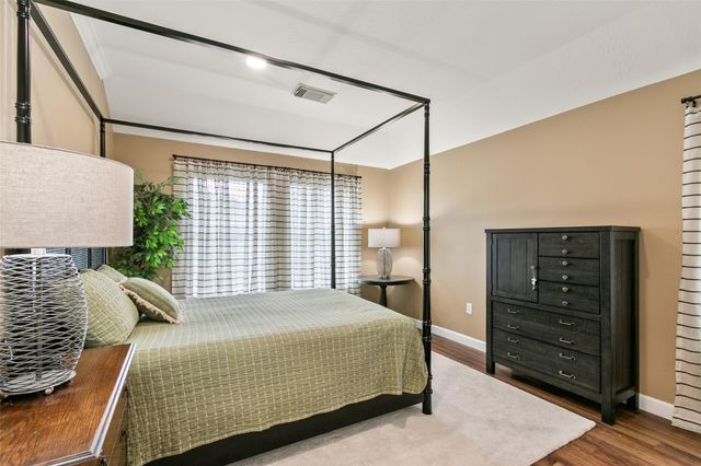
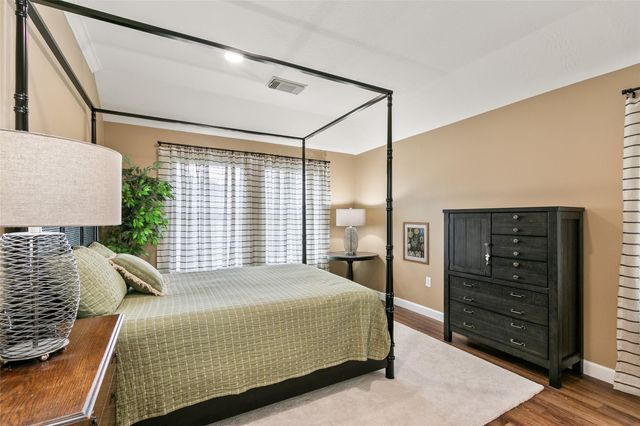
+ wall art [402,221,430,266]
